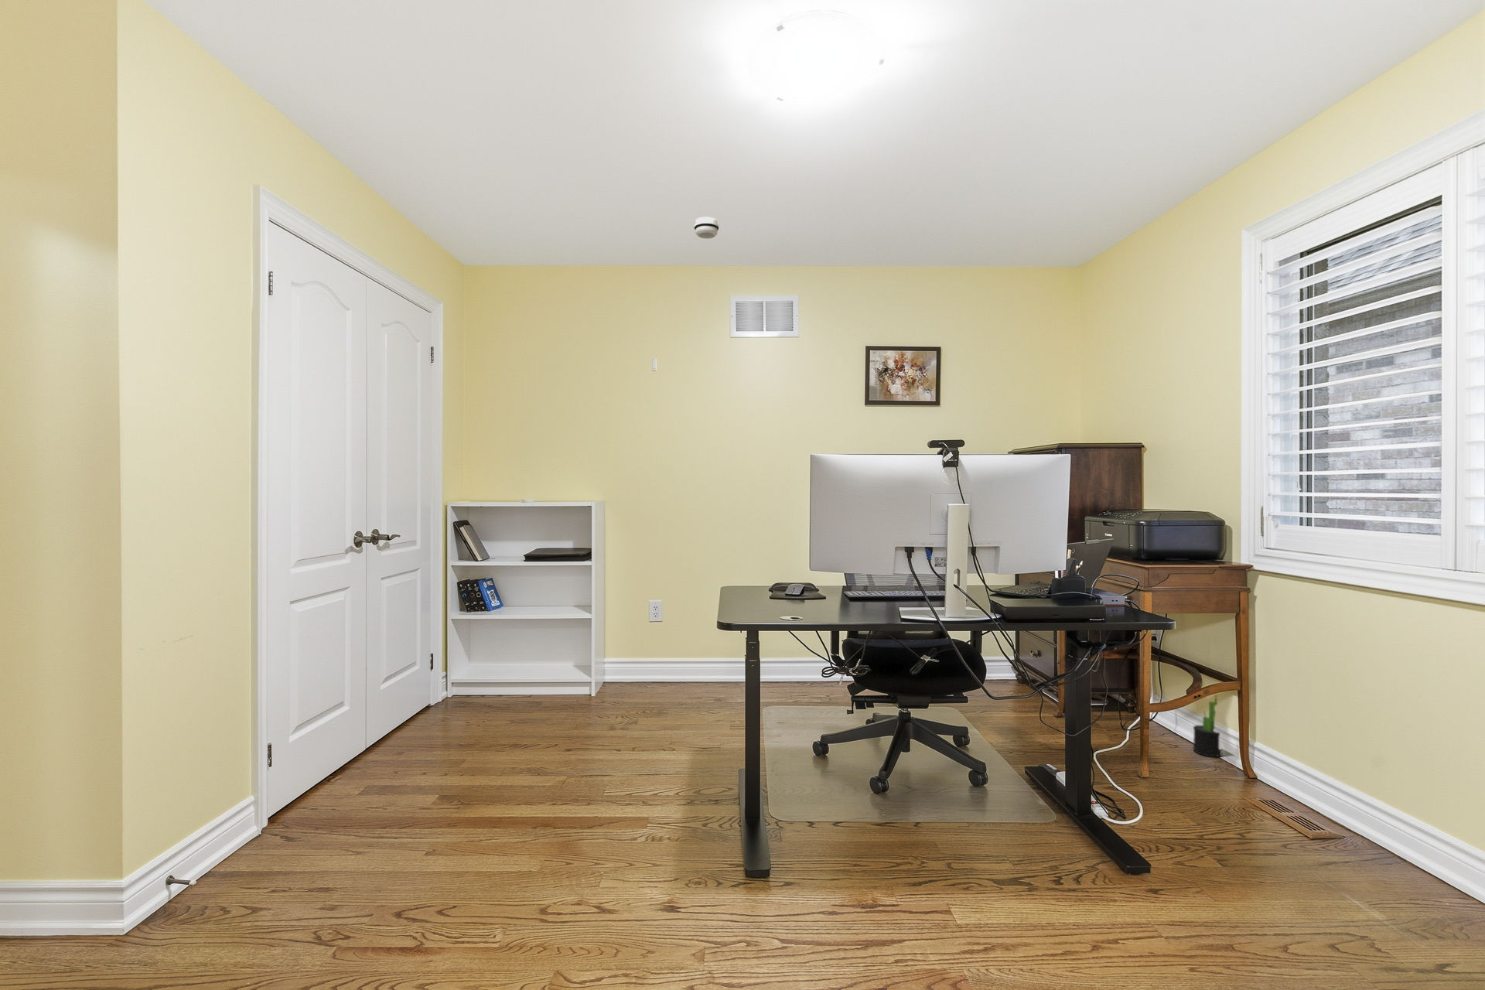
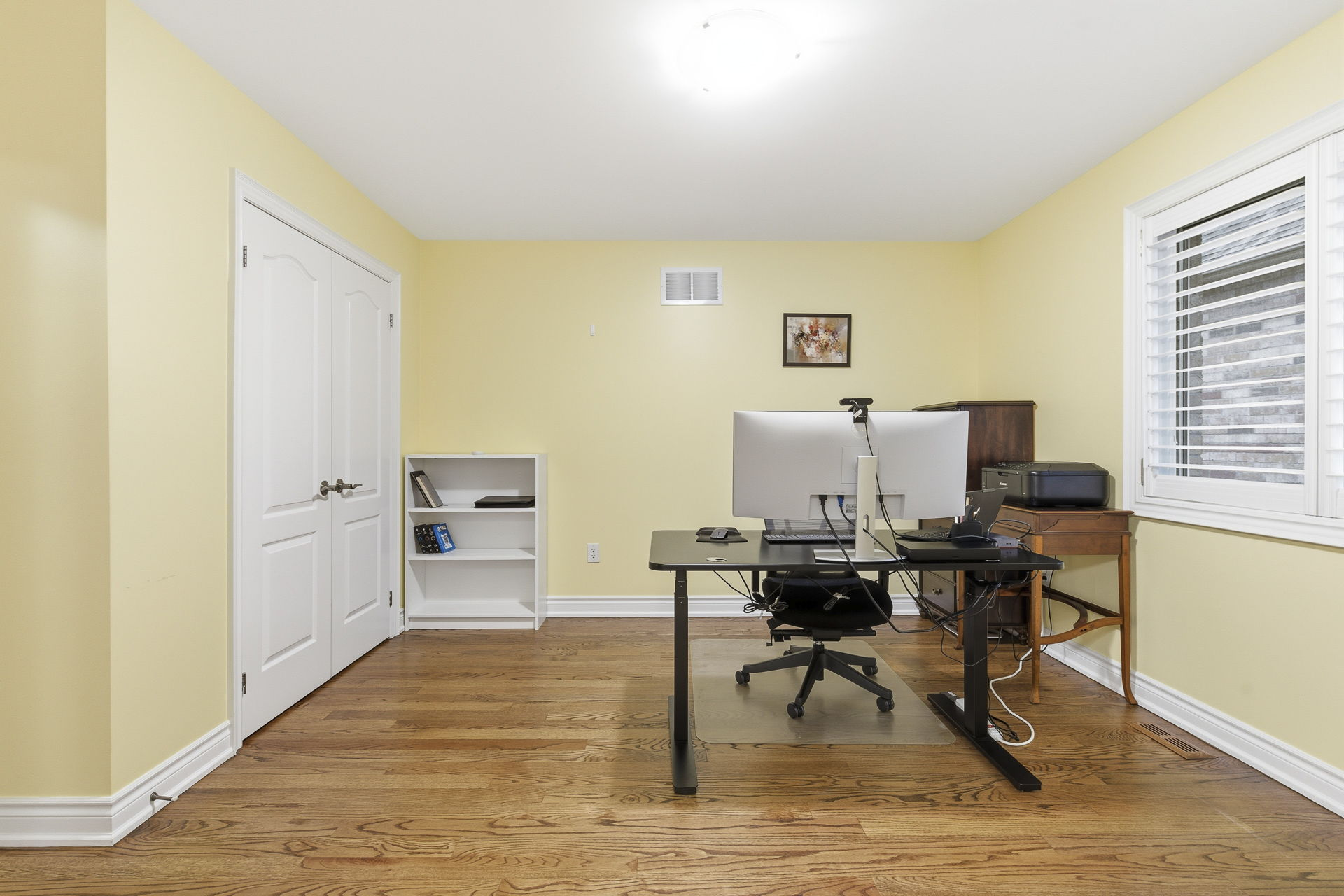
- decorative plant [1192,695,1223,758]
- smoke detector [693,217,719,240]
